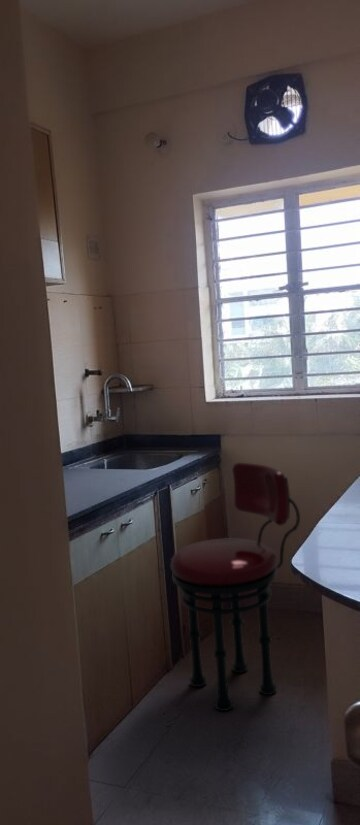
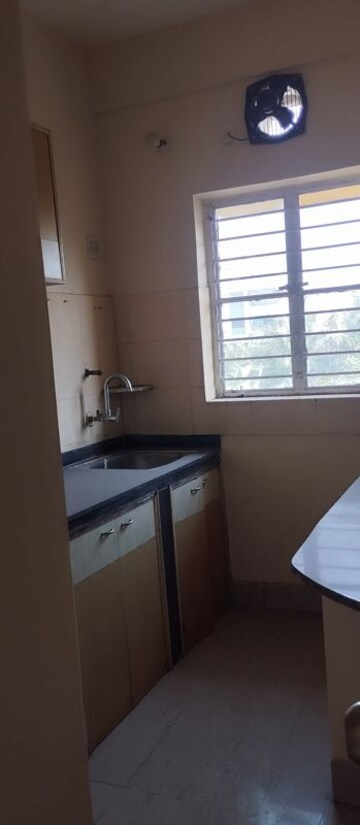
- stool [170,462,301,712]
